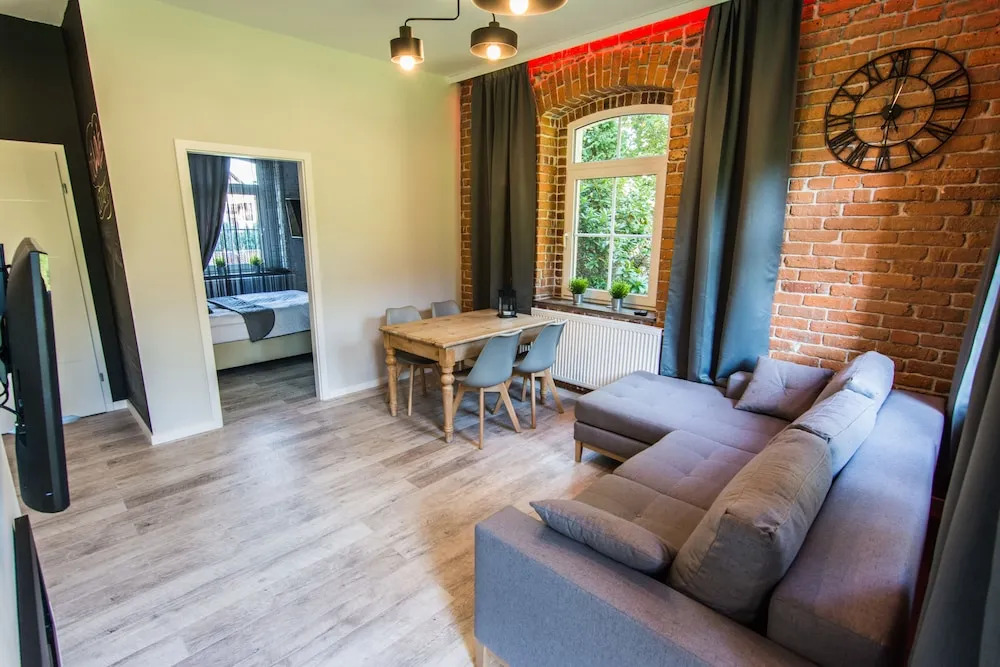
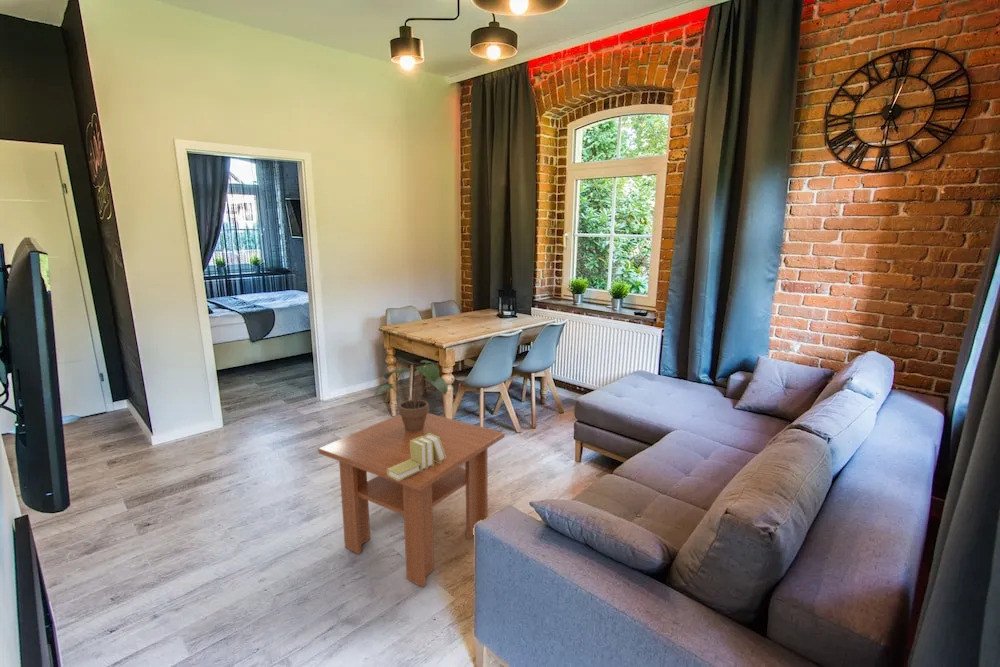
+ potted plant [373,359,449,432]
+ coffee table [317,412,505,588]
+ books [387,433,446,481]
